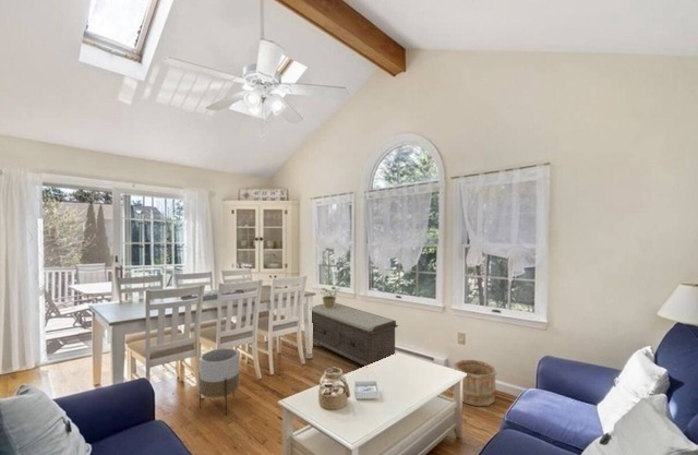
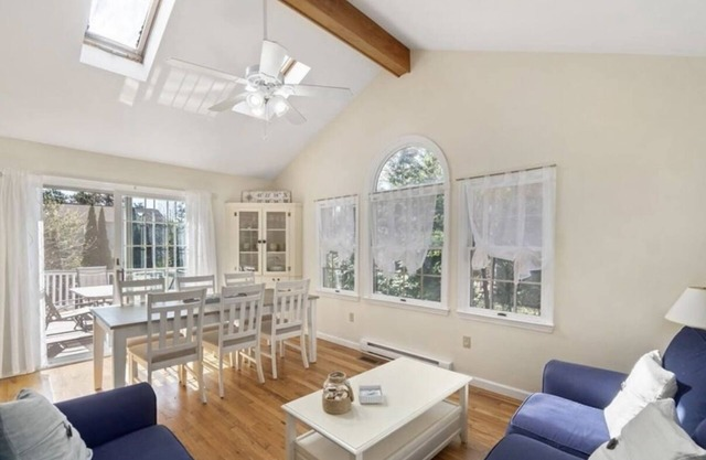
- bench [311,302,399,367]
- potted plant [321,282,341,309]
- wooden bucket [454,359,497,408]
- planter [198,347,240,417]
